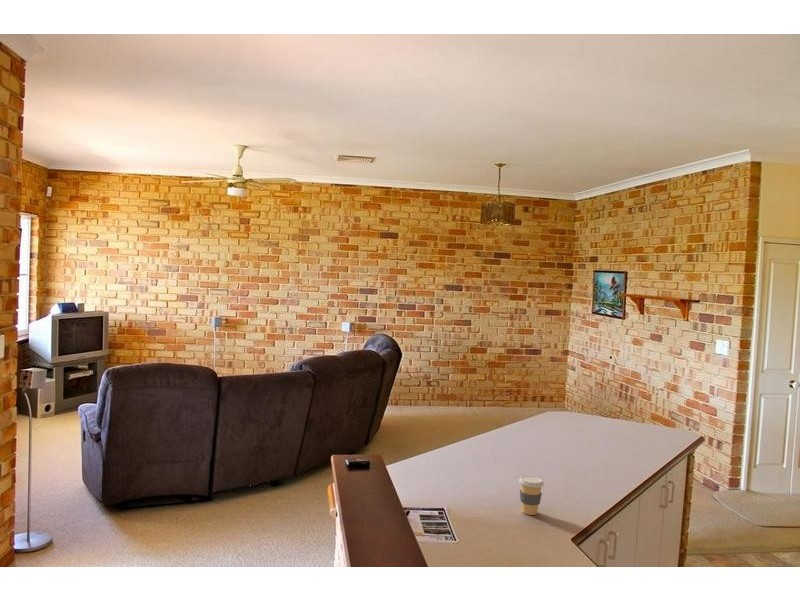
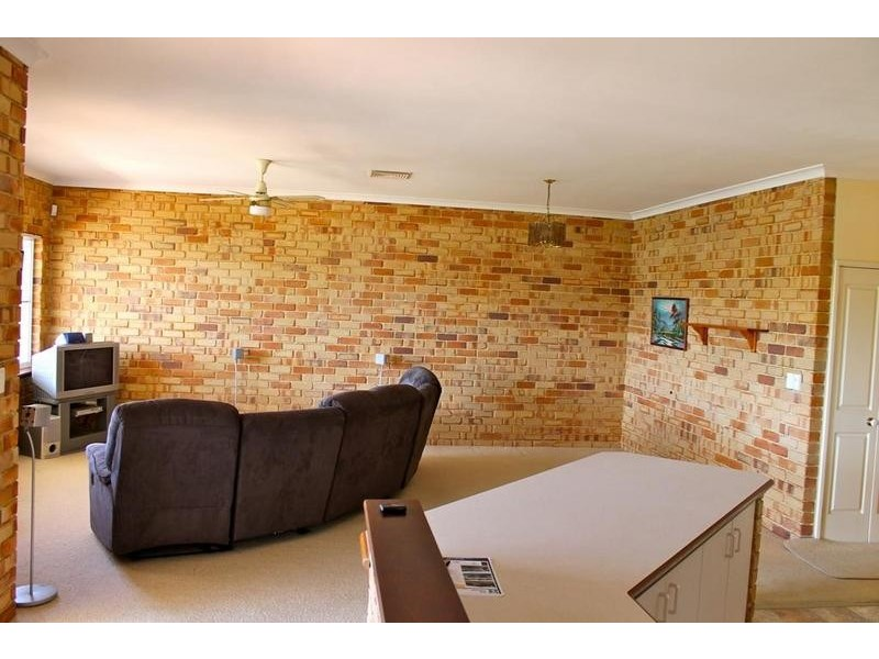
- coffee cup [518,475,545,516]
